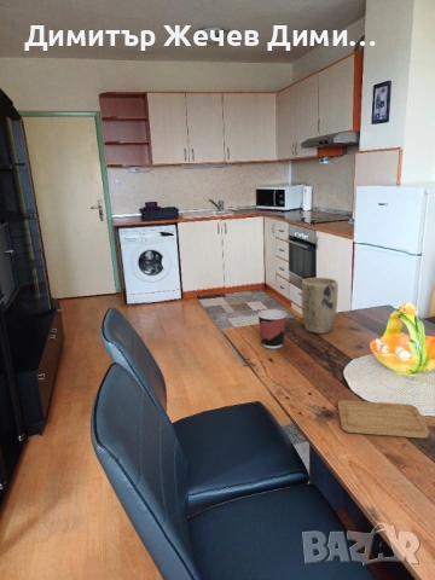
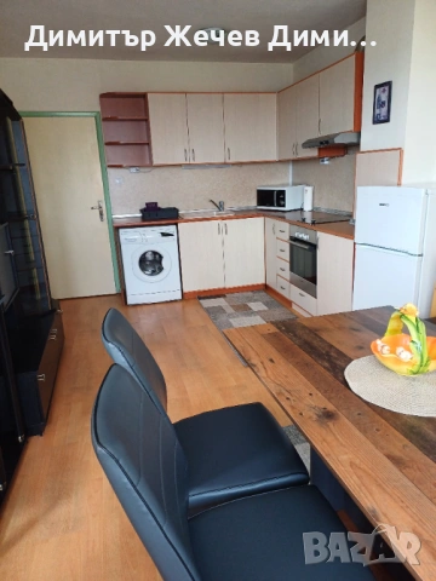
- chopping board [337,399,435,439]
- plant pot [301,277,338,335]
- cup [256,308,289,349]
